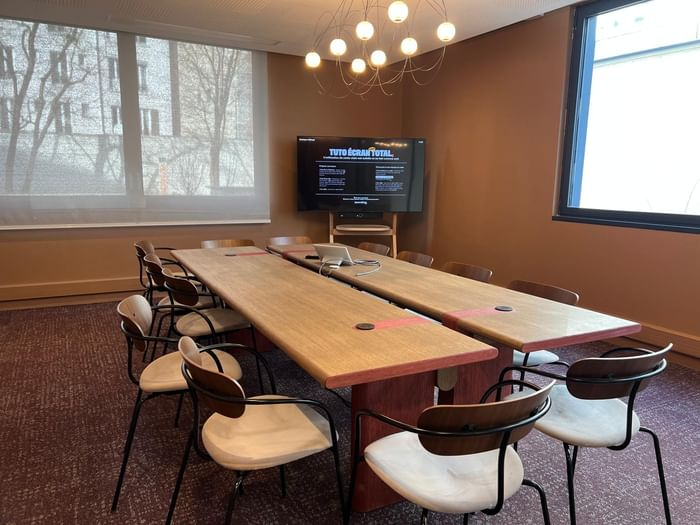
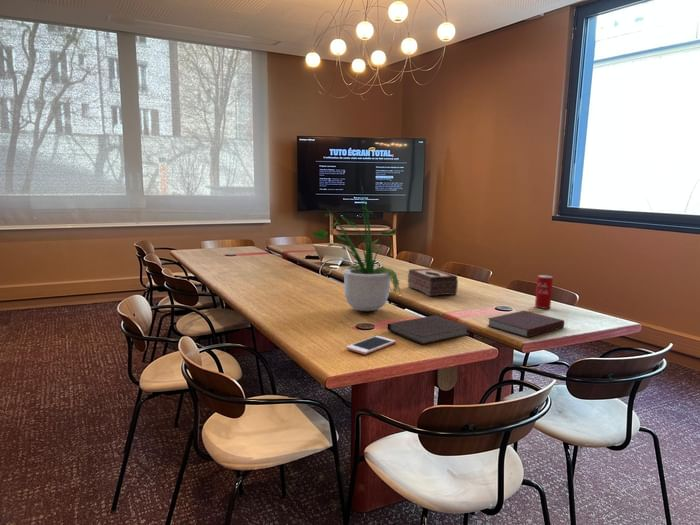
+ notebook [486,310,565,338]
+ potted plant [310,180,401,312]
+ cell phone [345,335,397,355]
+ beverage can [534,274,554,309]
+ tissue box [407,267,459,297]
+ notebook [386,315,471,346]
